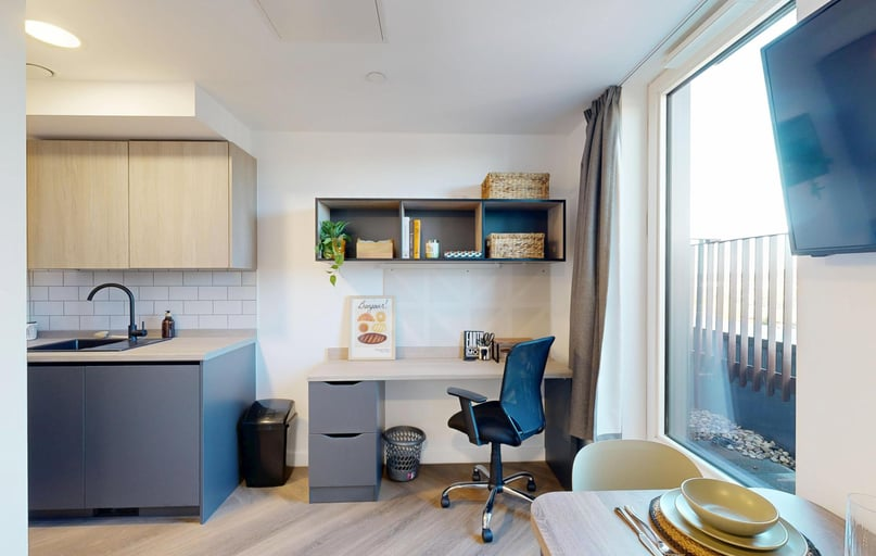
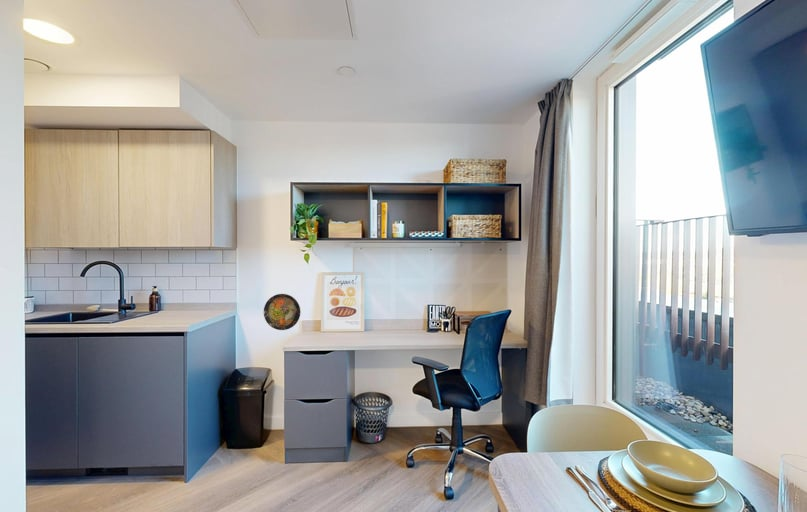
+ decorative plate [263,293,301,331]
